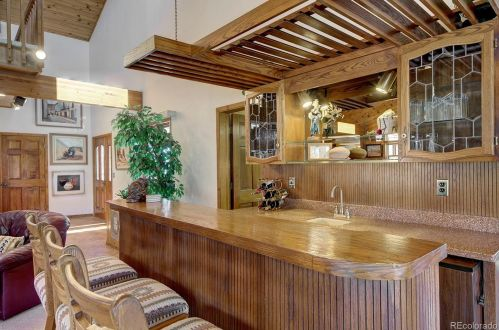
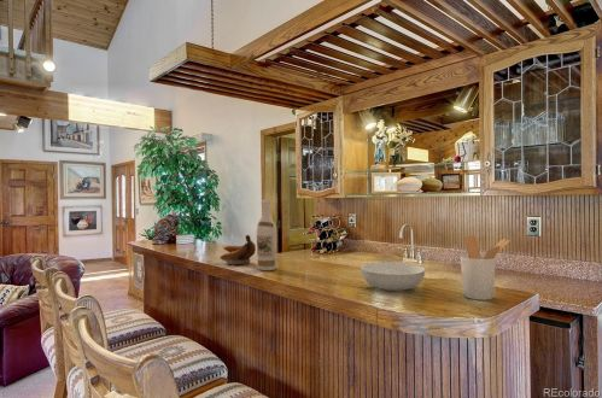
+ utensil holder [460,234,510,302]
+ wine bottle [256,199,277,271]
+ serving bowl [360,261,426,292]
+ banana [218,234,257,267]
